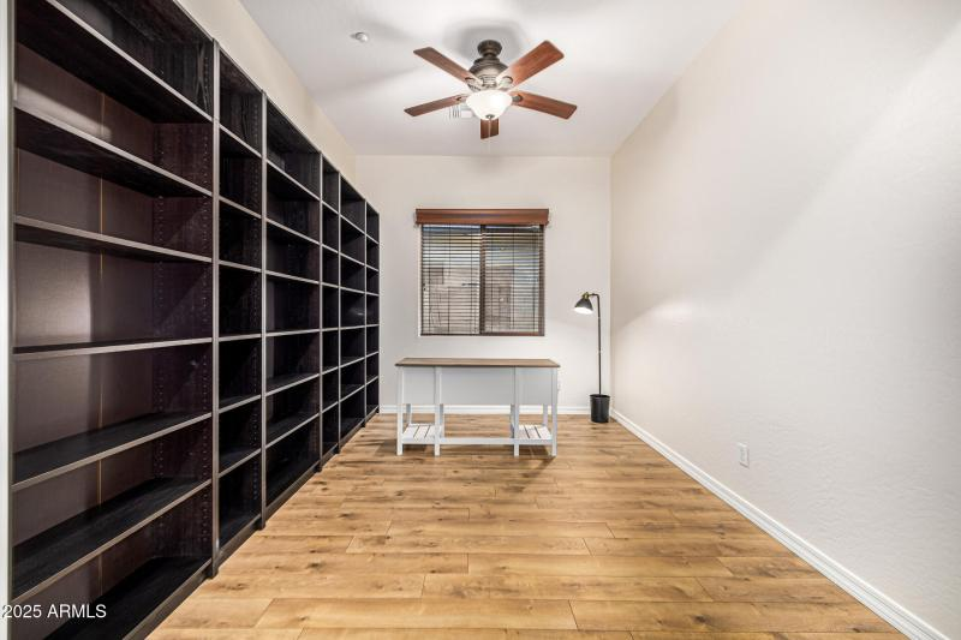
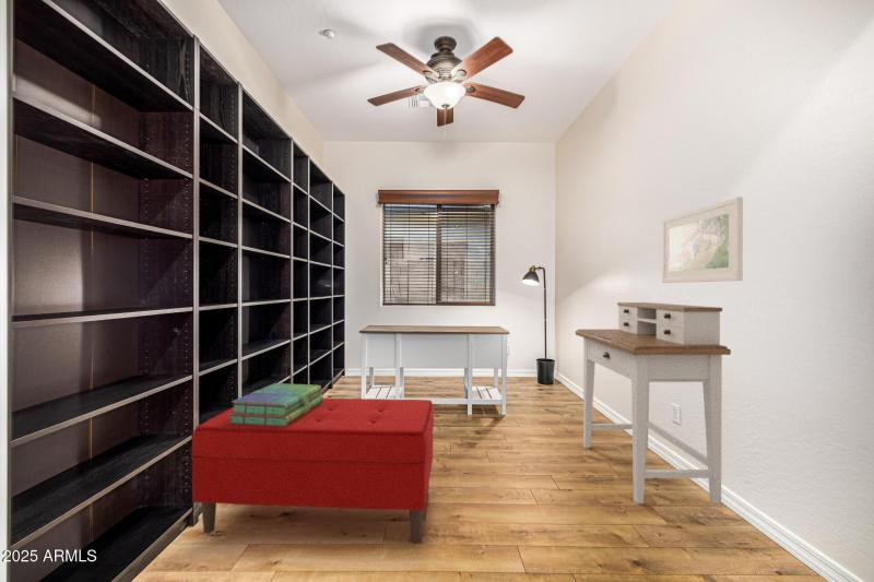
+ stack of books [228,382,324,427]
+ desk [575,301,732,506]
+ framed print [661,195,744,284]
+ bench [190,397,435,544]
